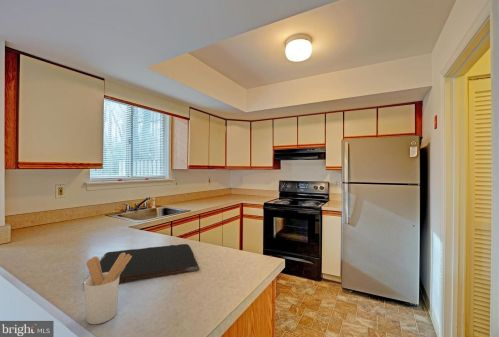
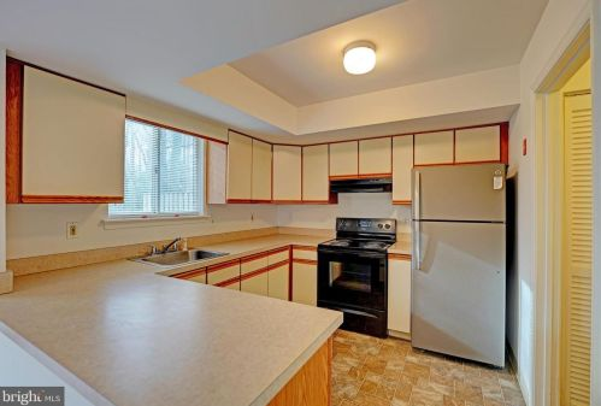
- cutting board [99,243,200,283]
- utensil holder [83,253,132,325]
